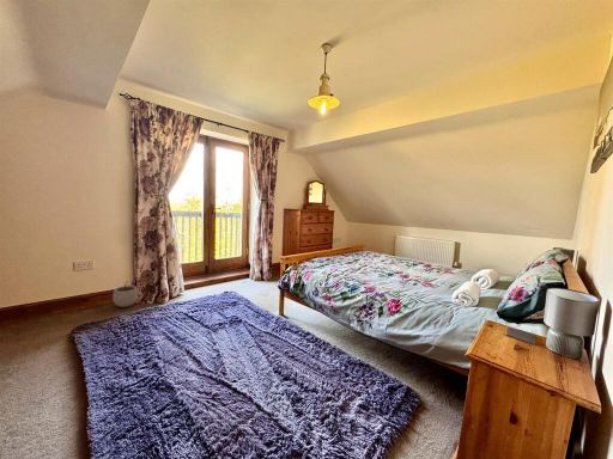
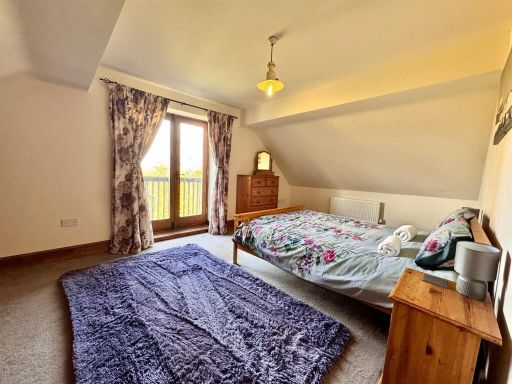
- plant pot [111,280,139,308]
